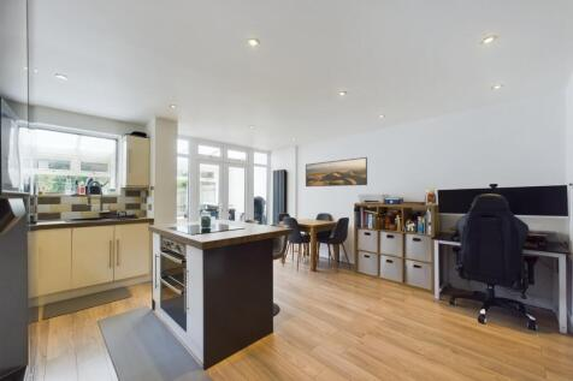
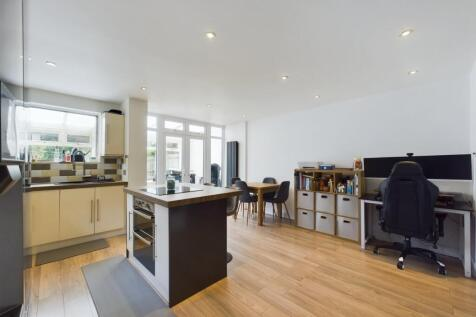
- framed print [305,156,368,187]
